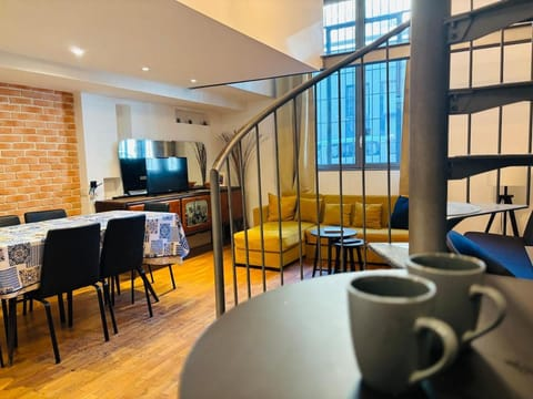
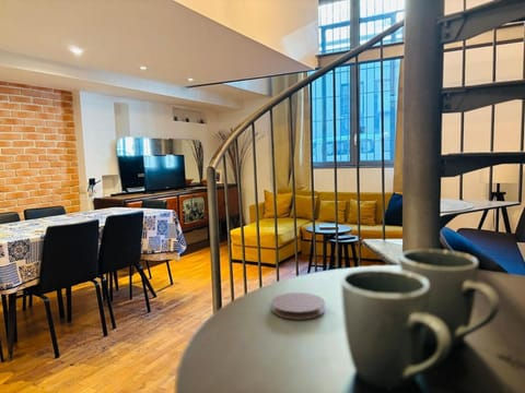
+ coaster [270,291,326,321]
